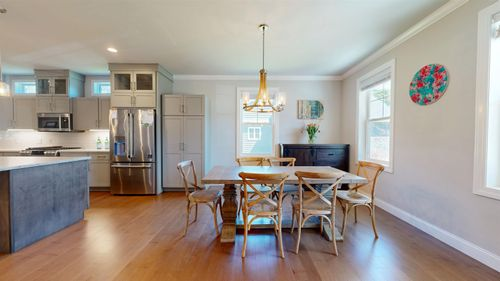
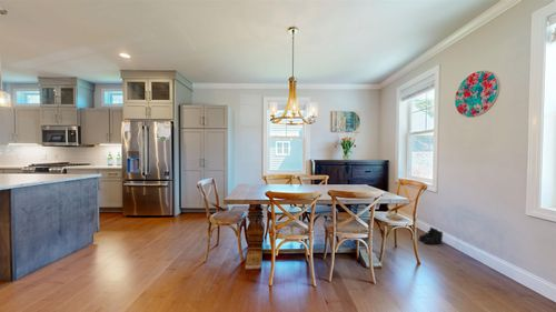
+ boots [418,225,444,245]
